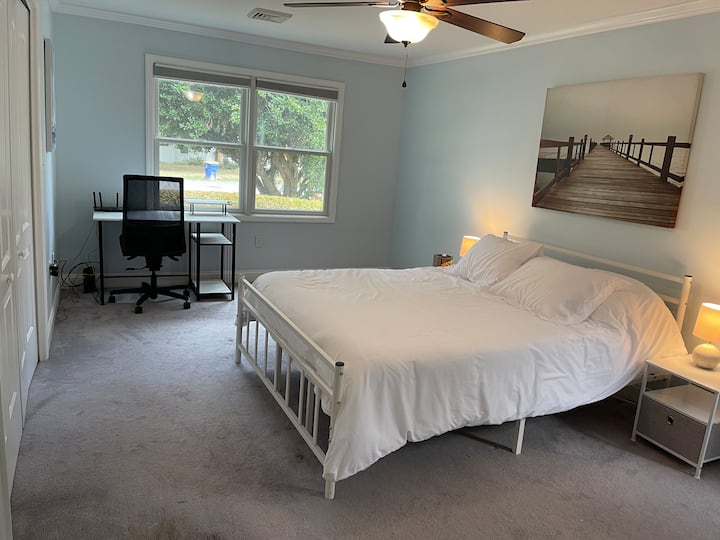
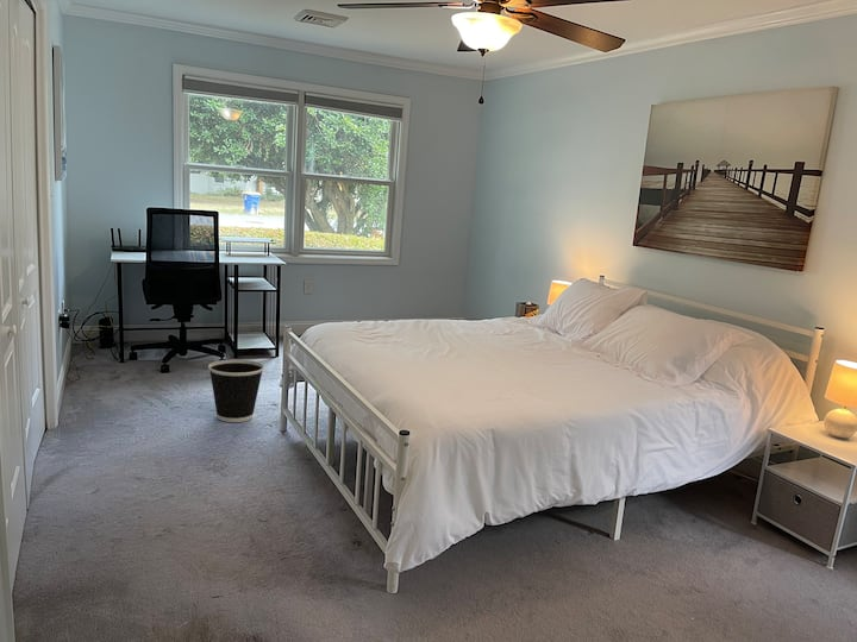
+ wastebasket [207,359,265,423]
